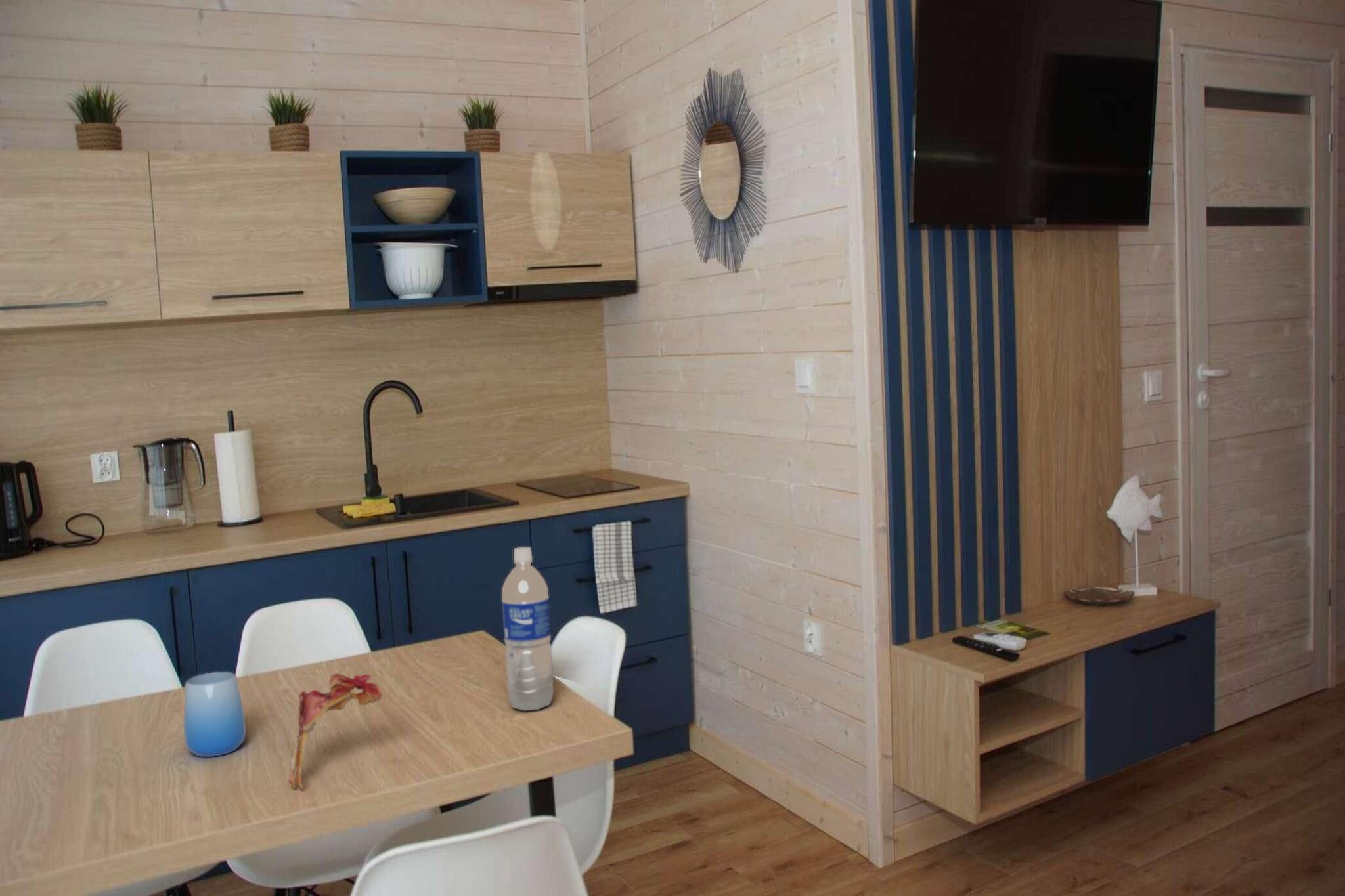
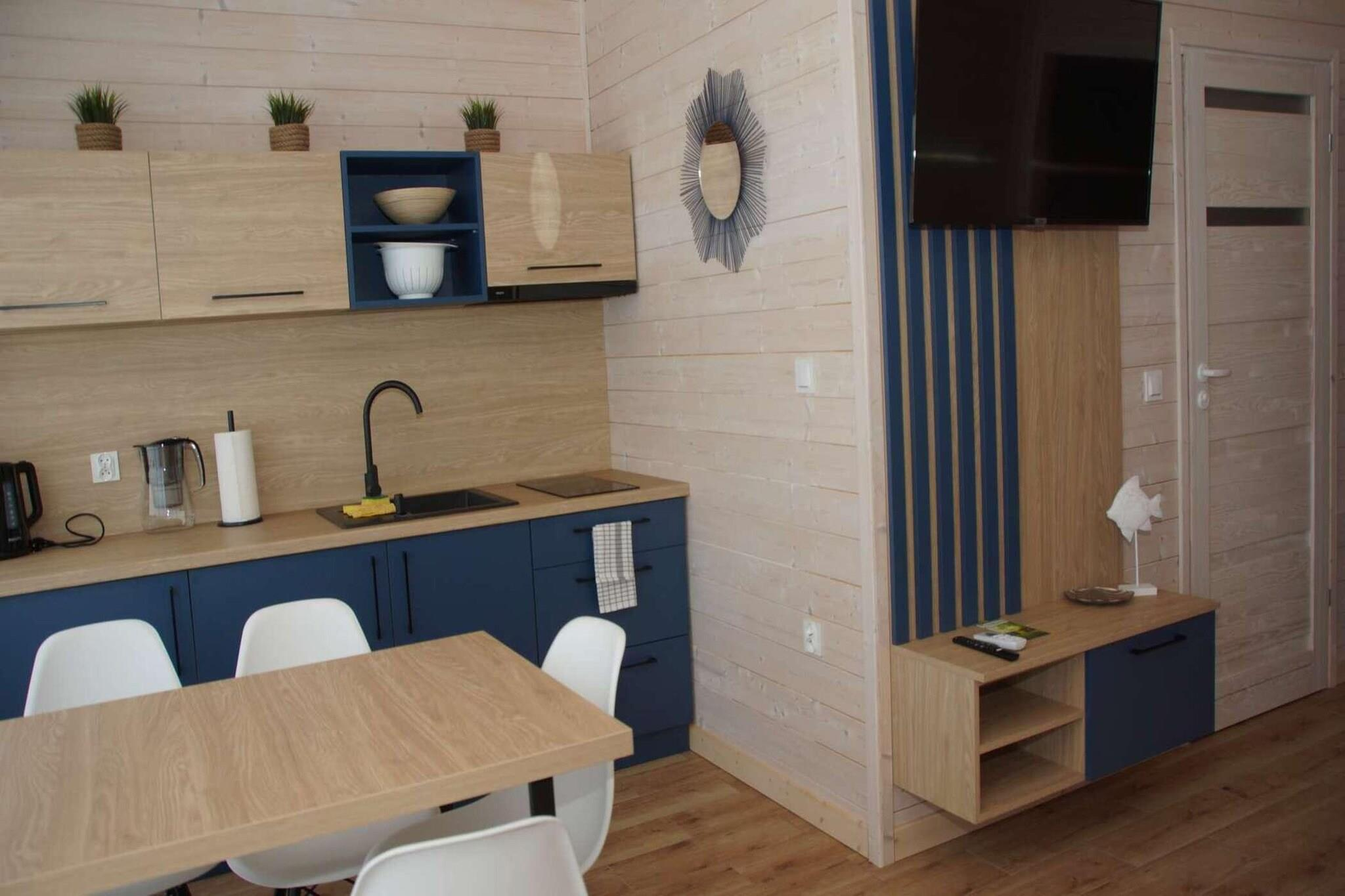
- artificial flower [288,673,384,790]
- cup [183,671,246,757]
- water bottle [501,547,554,712]
